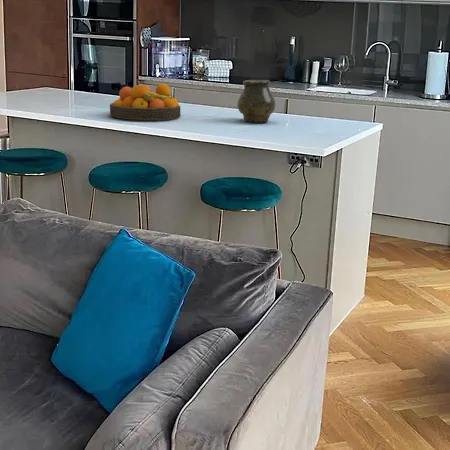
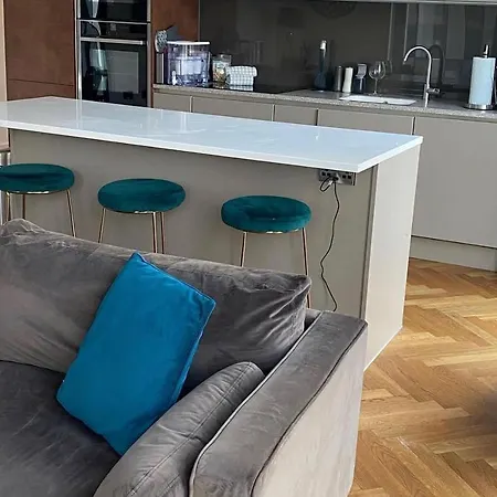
- fruit bowl [109,83,182,121]
- vase [236,79,277,123]
